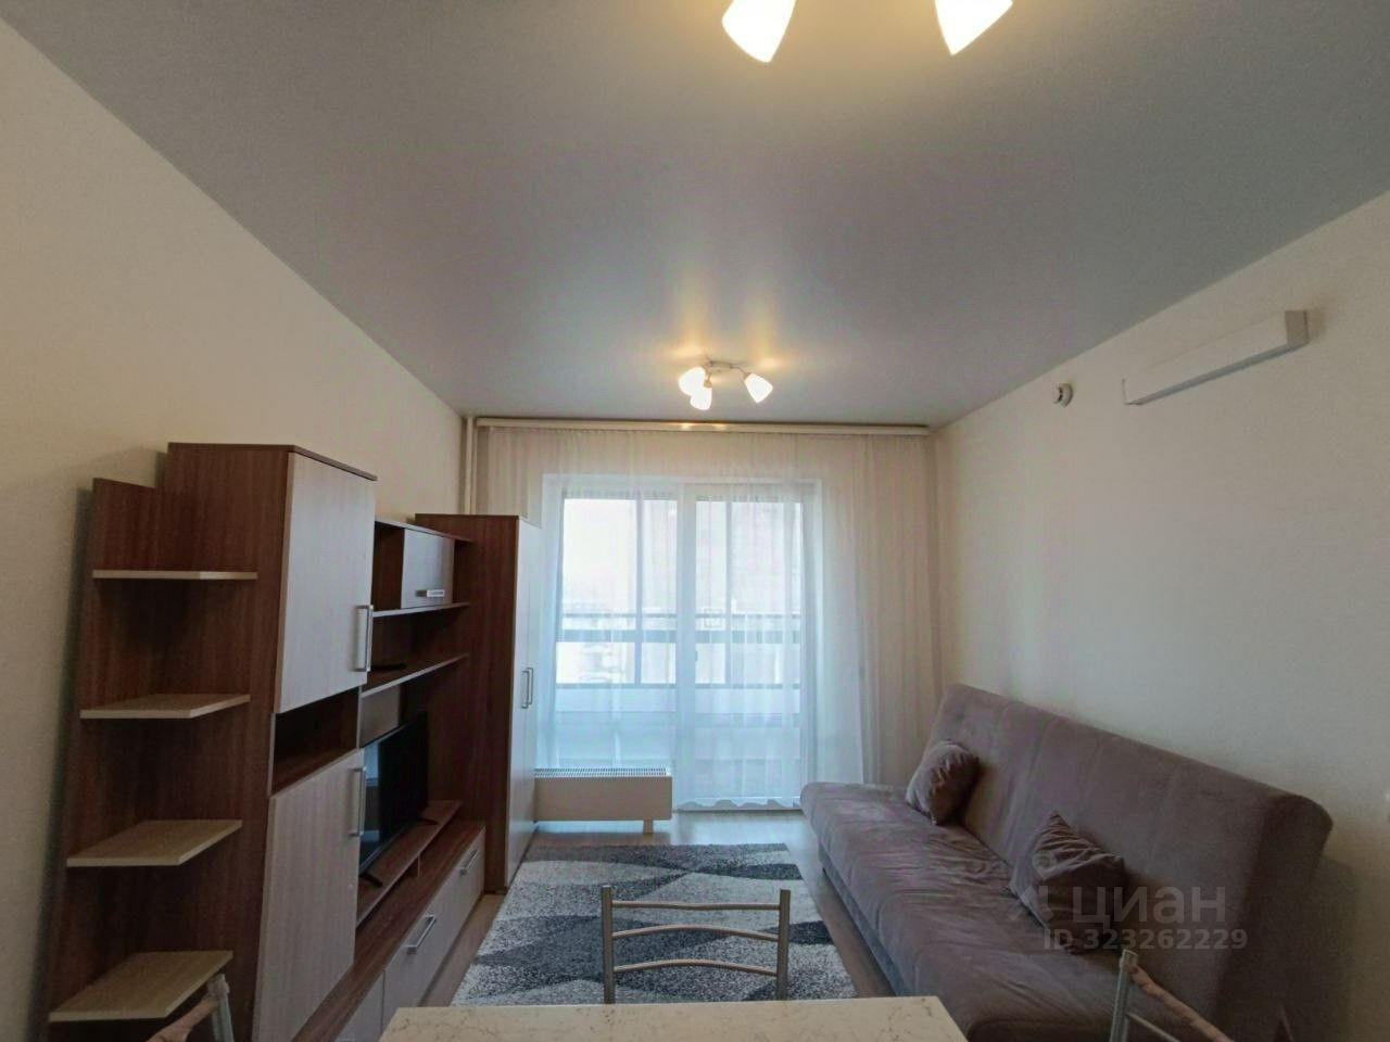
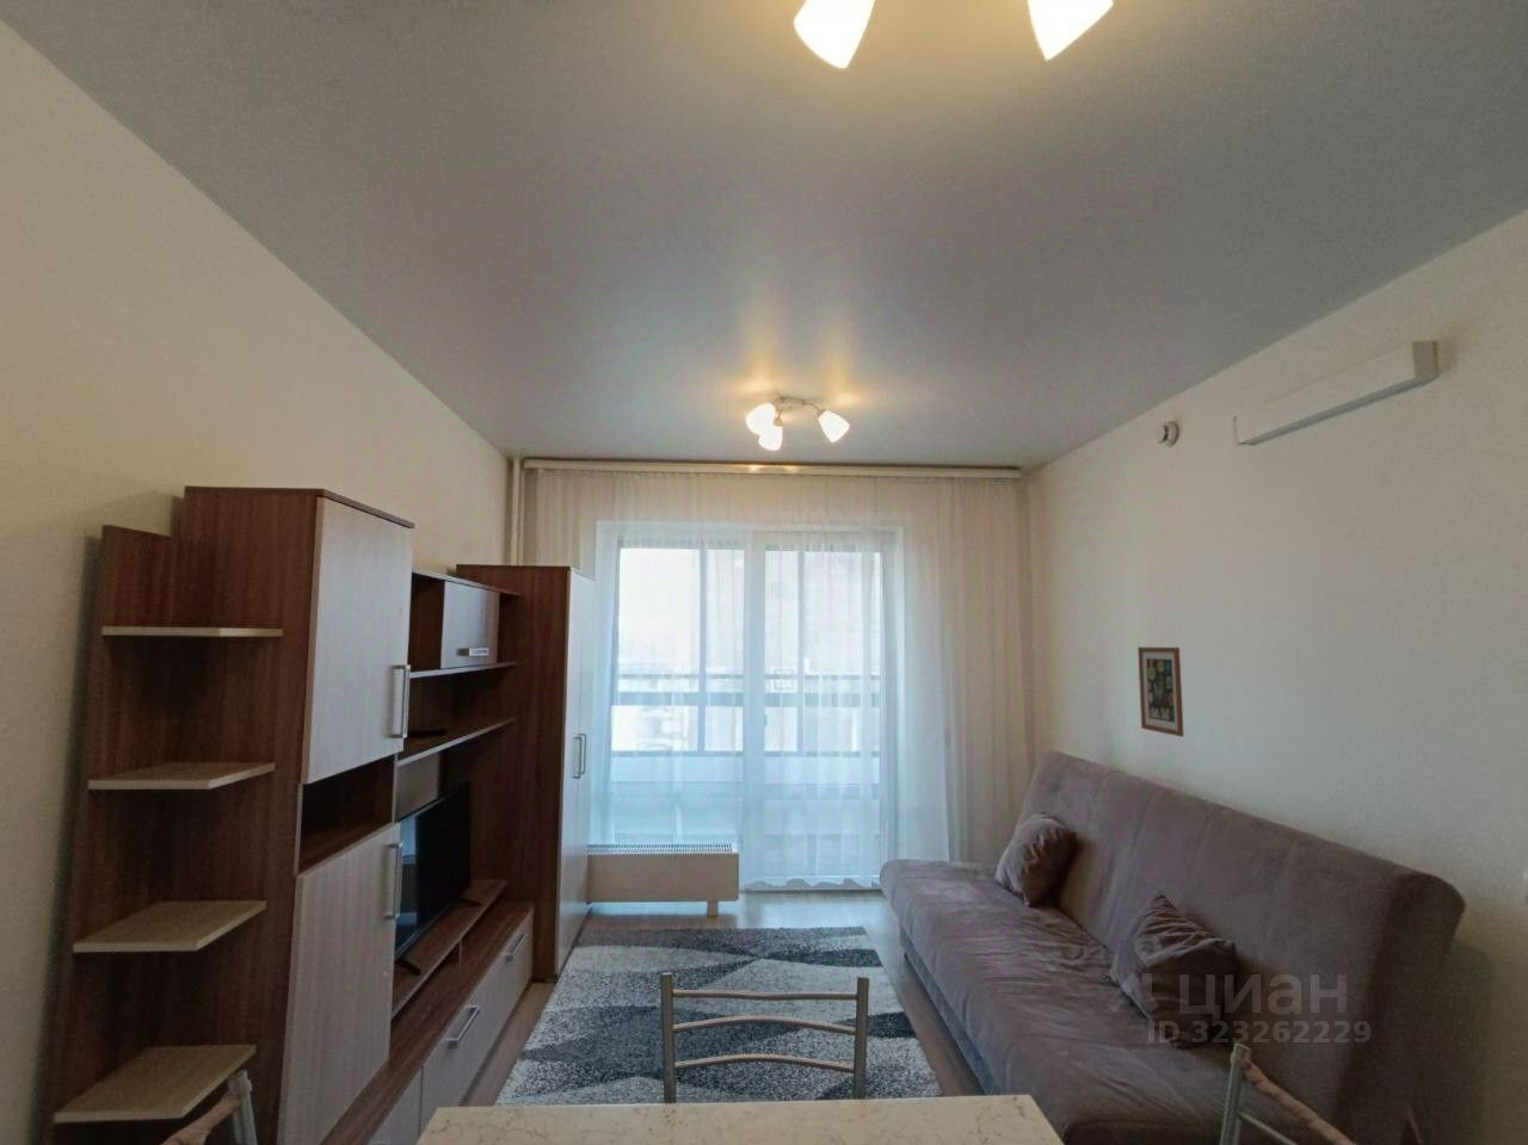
+ wall art [1137,645,1185,738]
